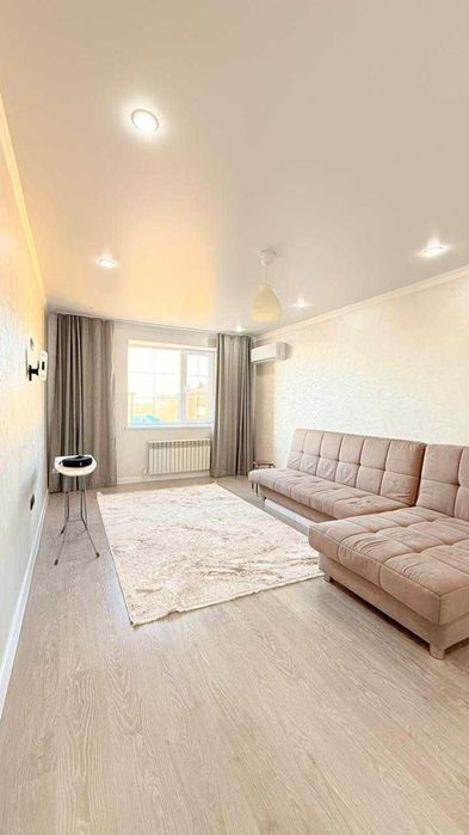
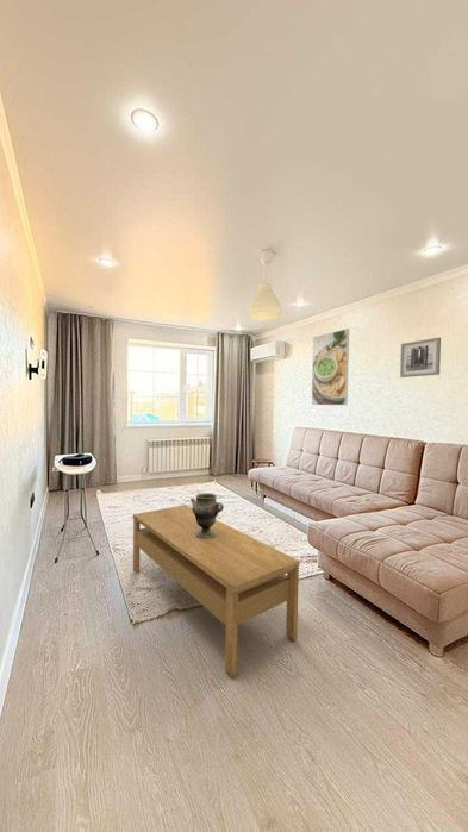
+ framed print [311,327,350,406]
+ decorative vase [189,492,225,538]
+ wall art [399,337,442,379]
+ coffee table [132,503,301,677]
